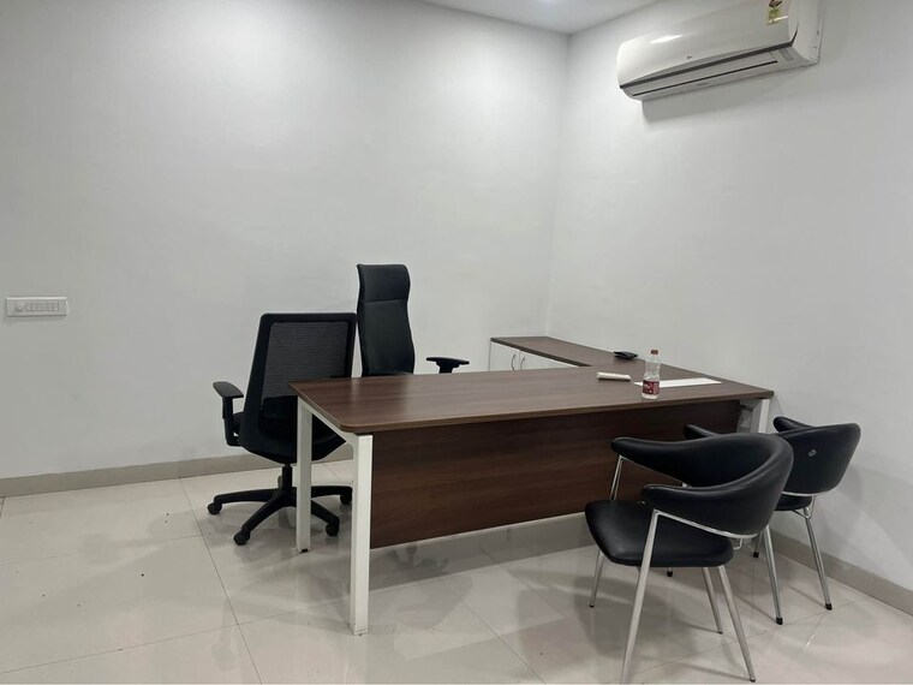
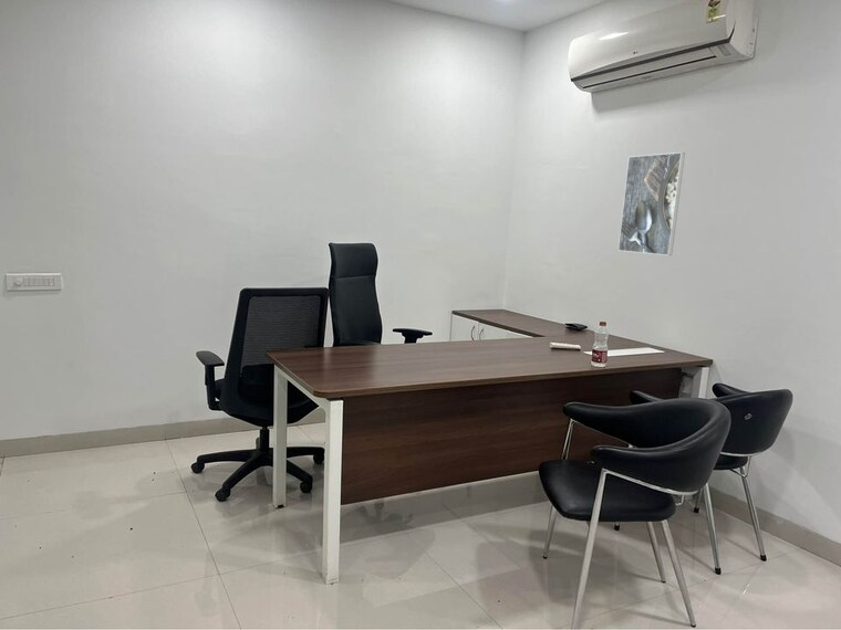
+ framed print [617,151,686,256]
